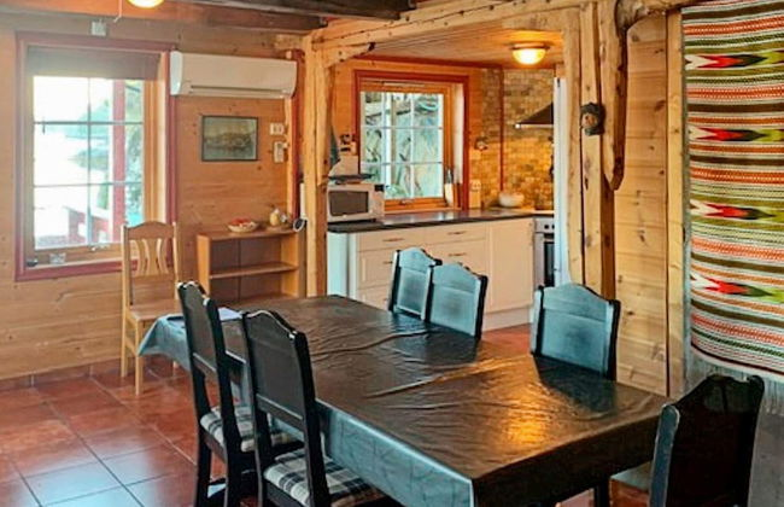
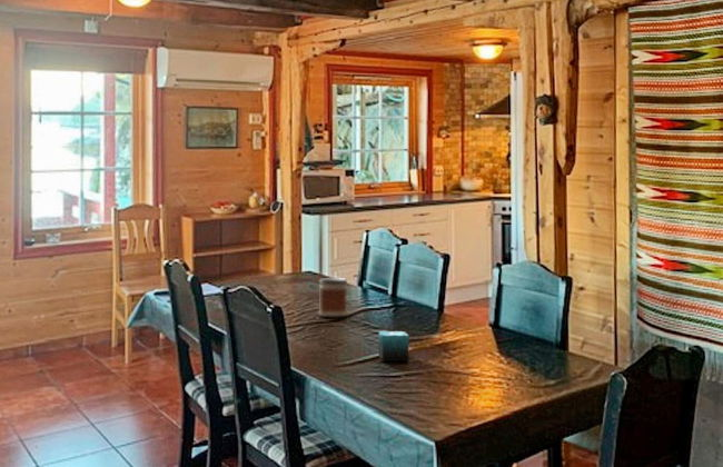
+ jar [317,277,348,317]
+ candle [377,326,410,362]
